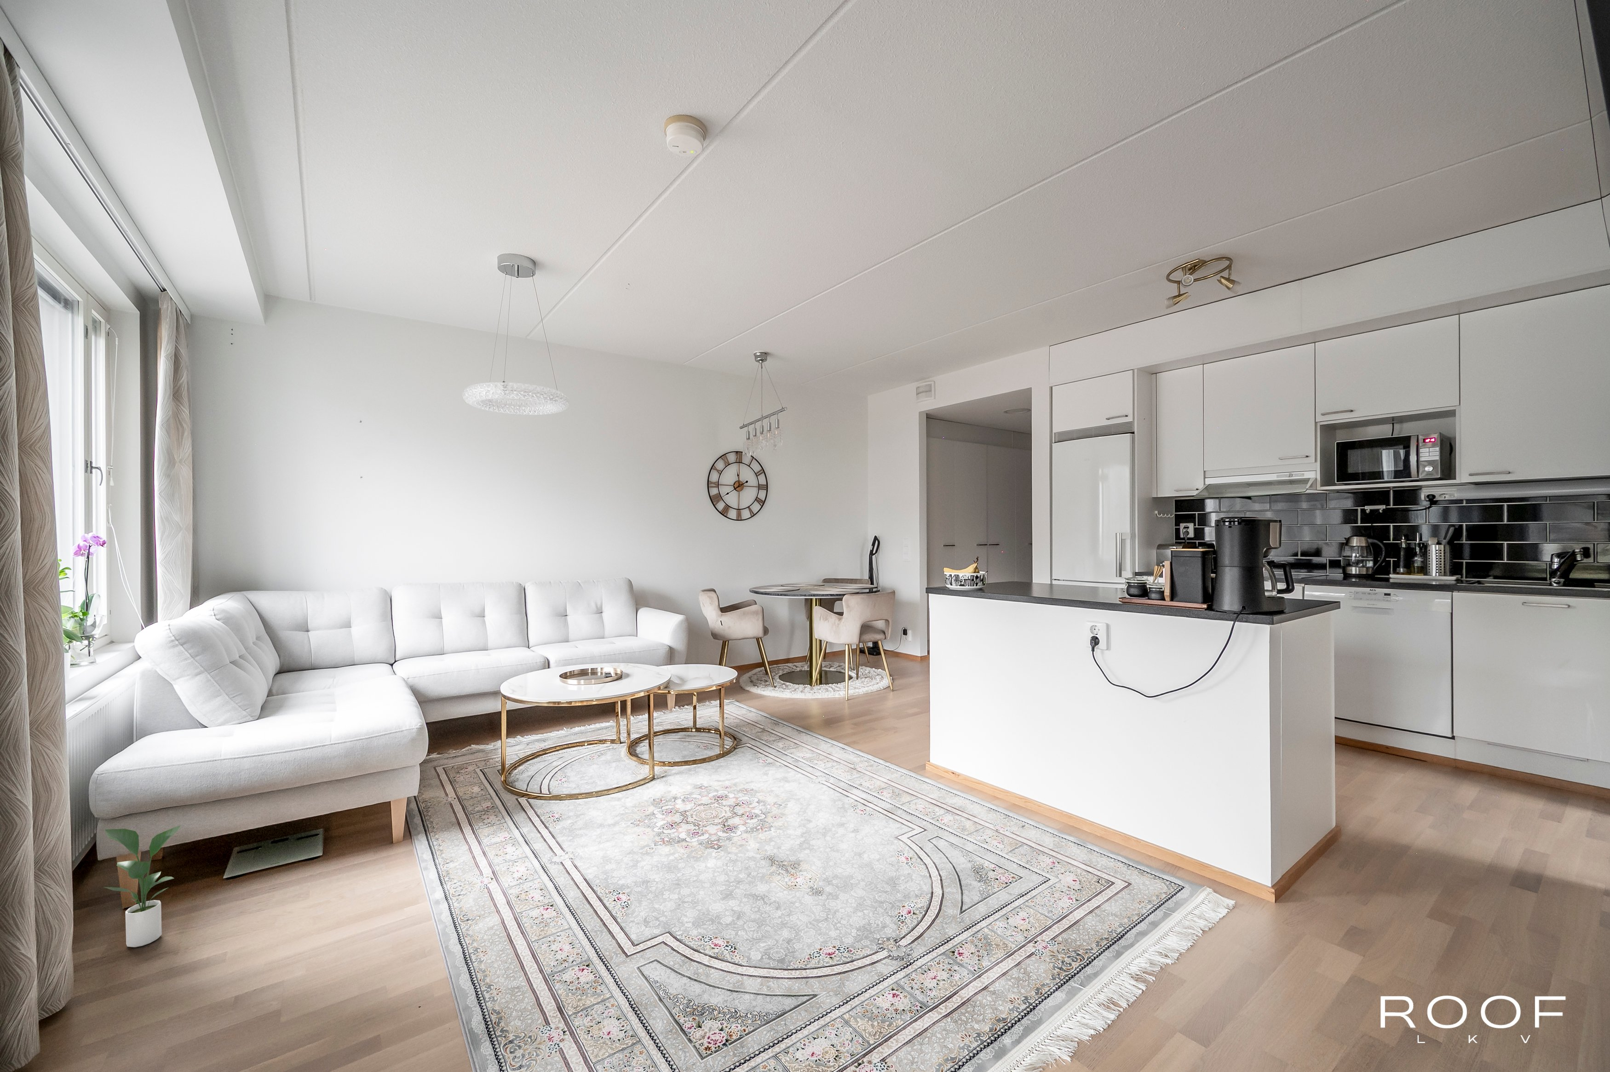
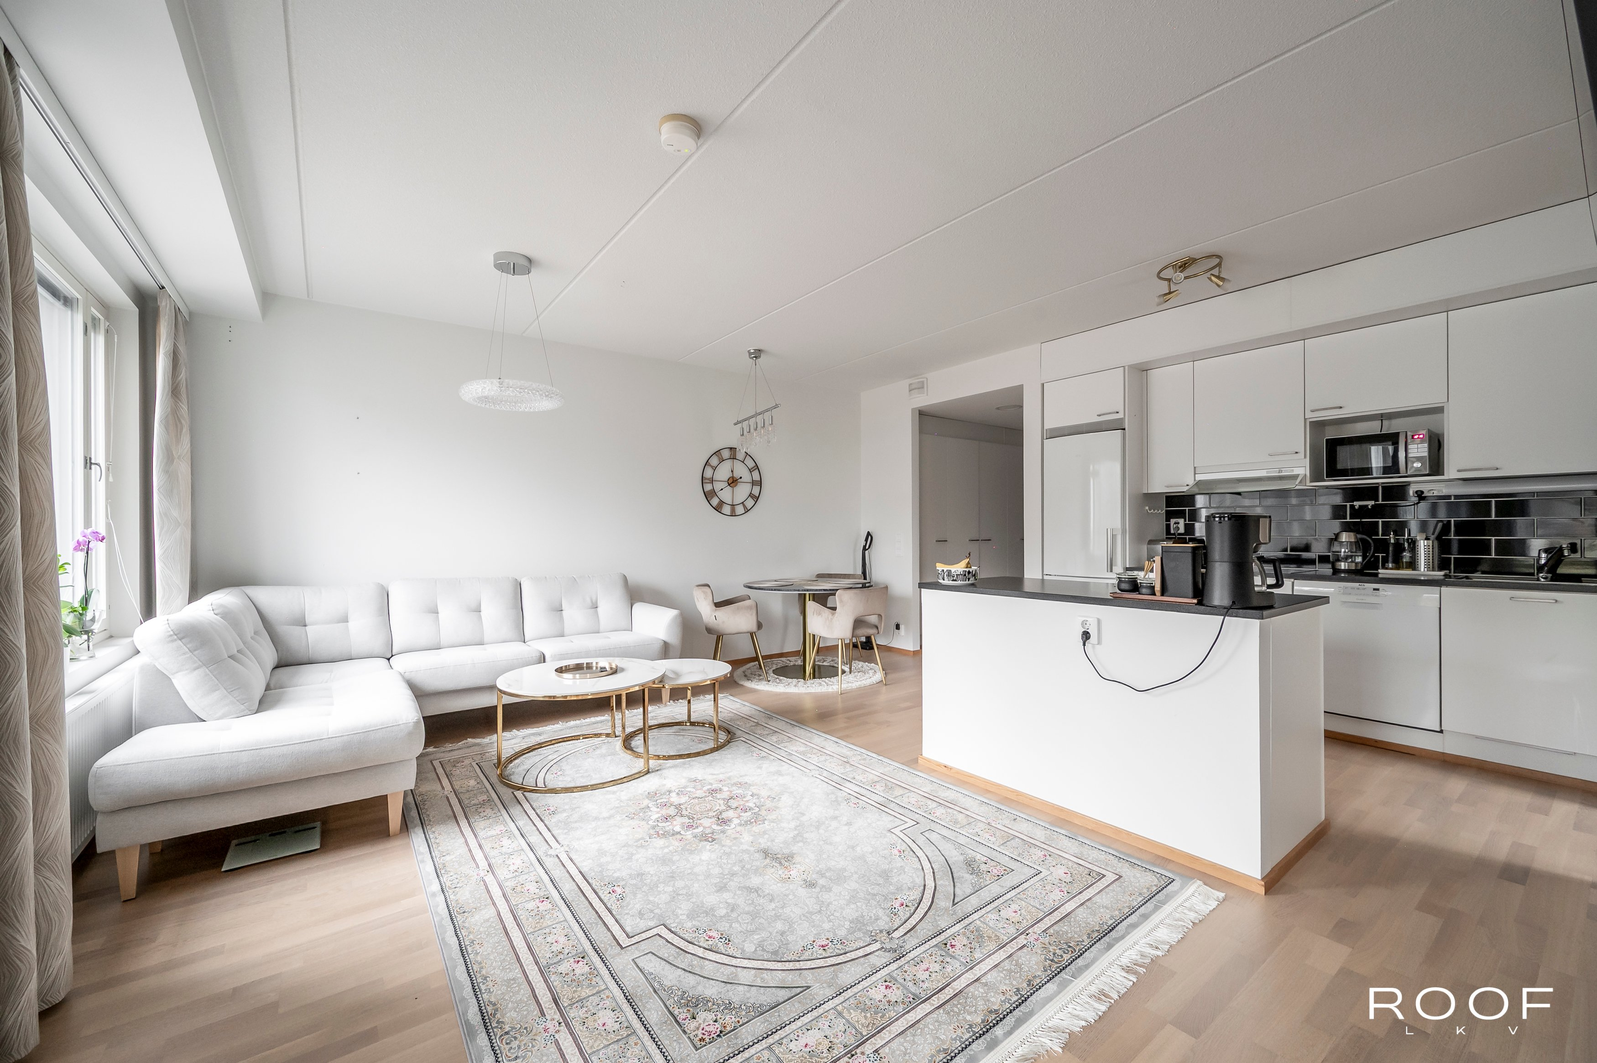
- potted plant [104,824,182,948]
